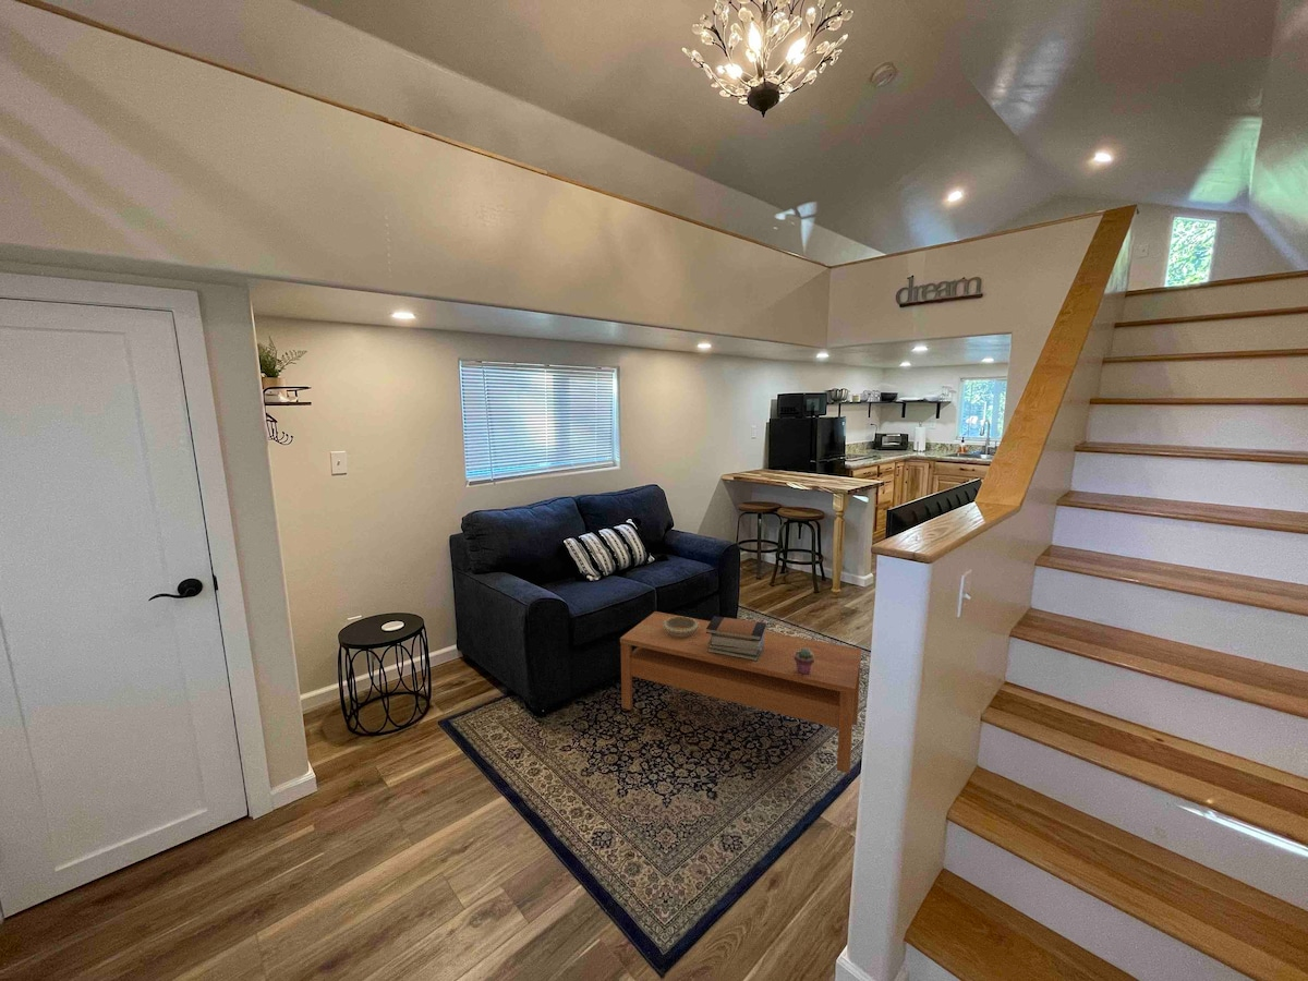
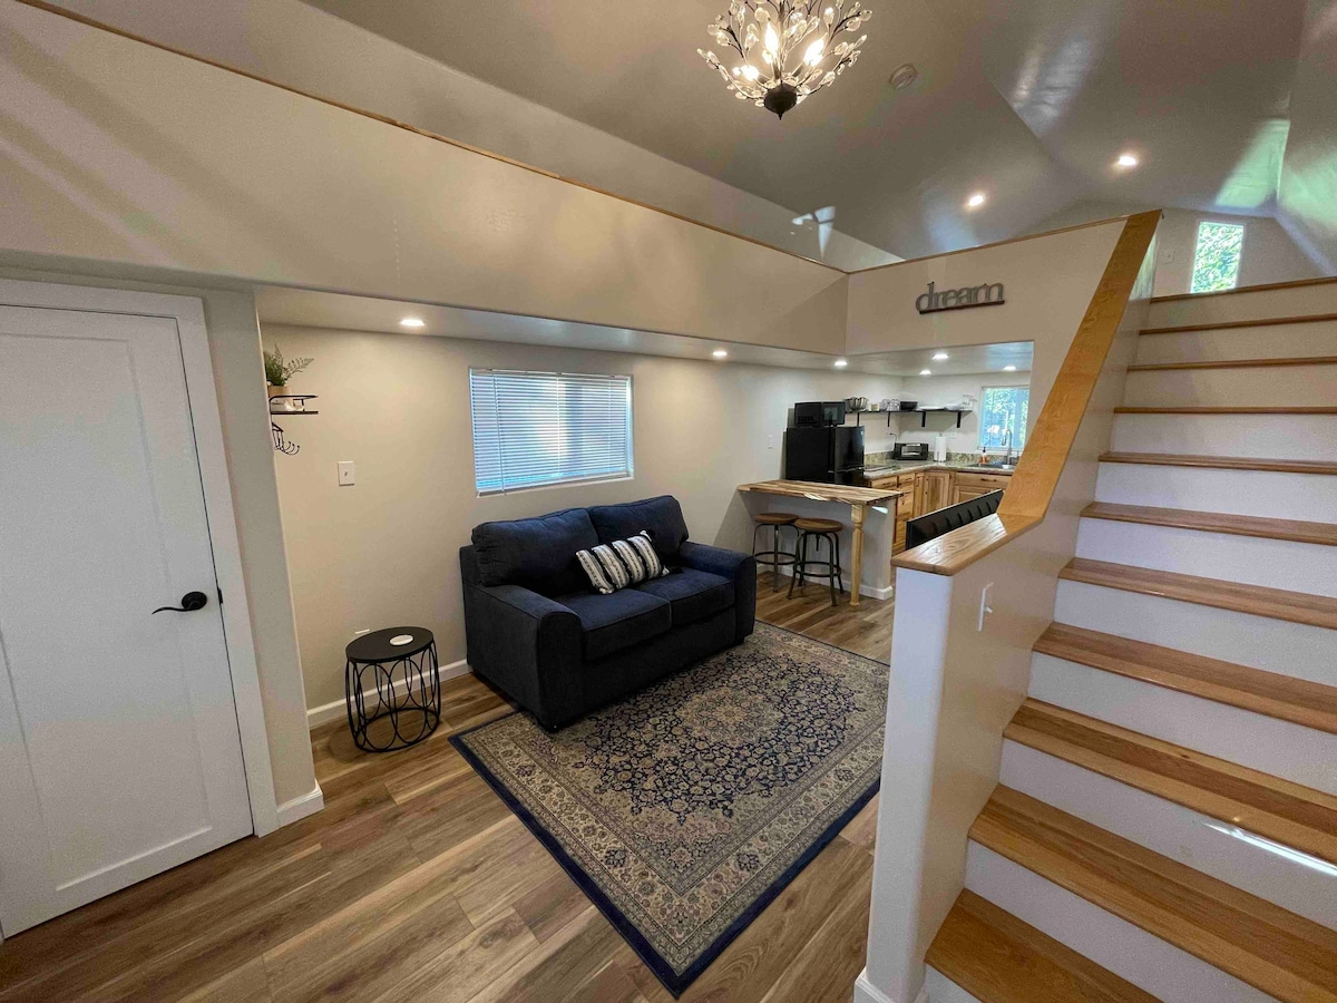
- decorative bowl [663,616,699,638]
- potted succulent [795,649,814,676]
- book stack [706,615,766,662]
- coffee table [619,610,862,775]
